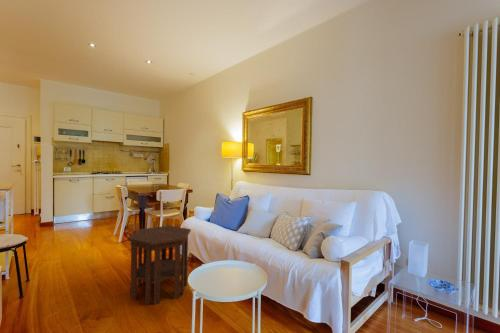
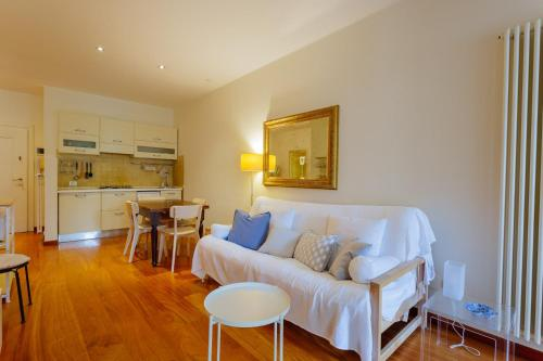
- side table [126,225,192,306]
